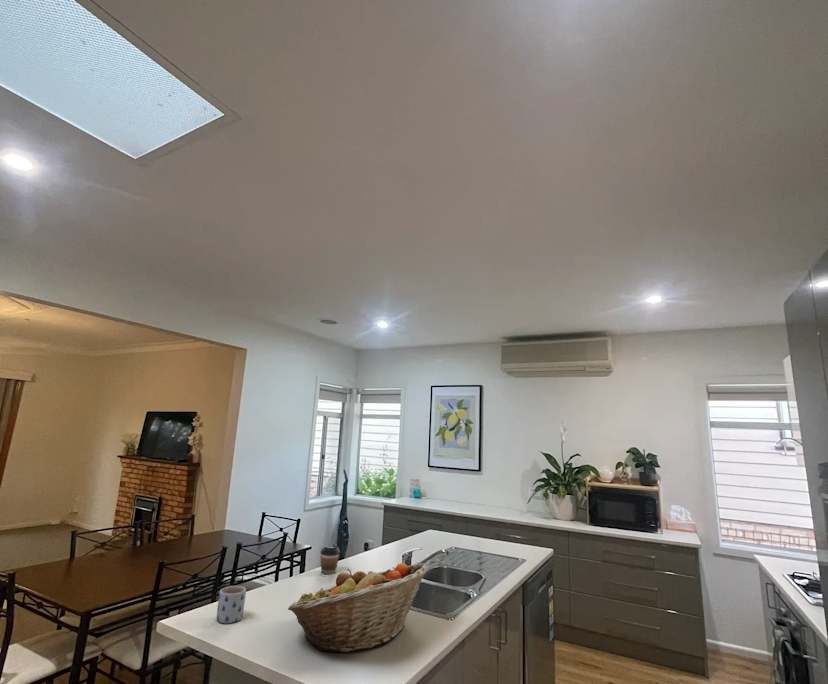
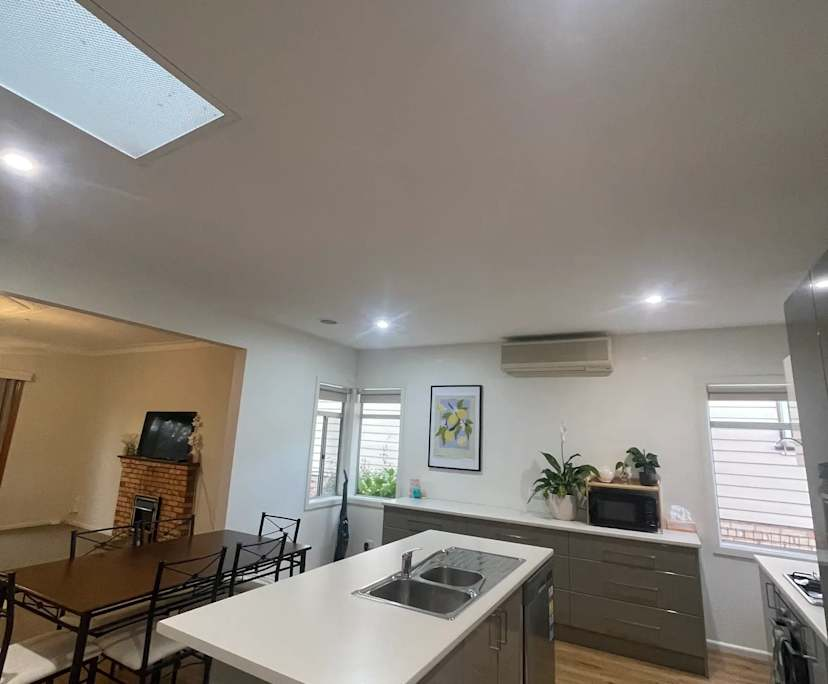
- fruit basket [287,562,429,653]
- coffee cup [319,543,341,575]
- mug [216,585,247,624]
